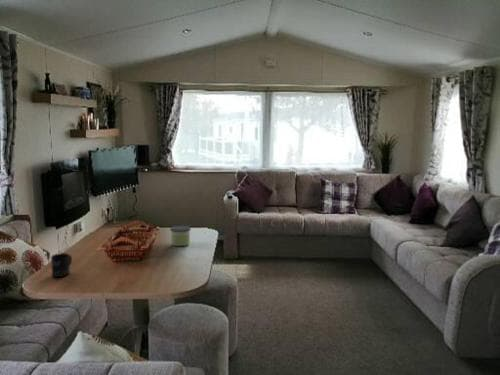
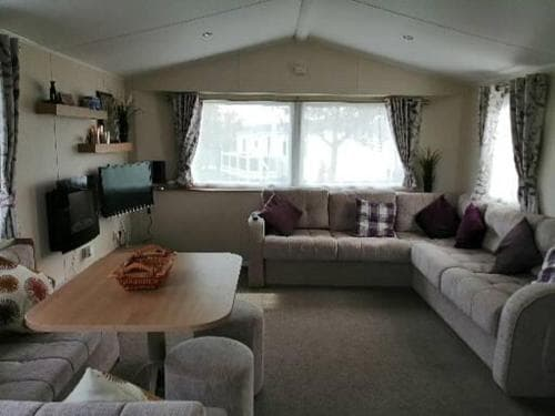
- mug [50,252,73,278]
- candle [169,225,192,247]
